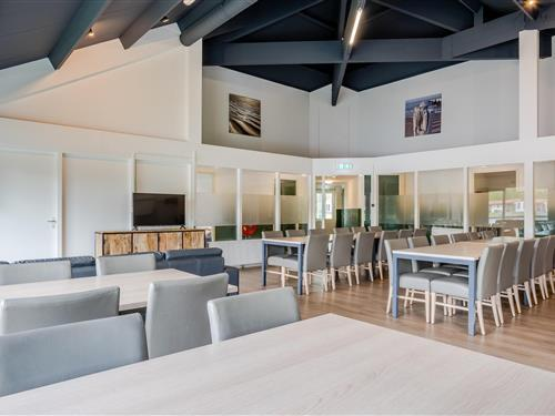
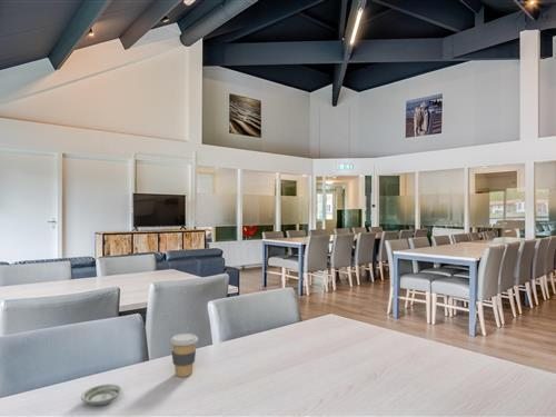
+ coffee cup [169,332,199,378]
+ saucer [80,383,123,407]
